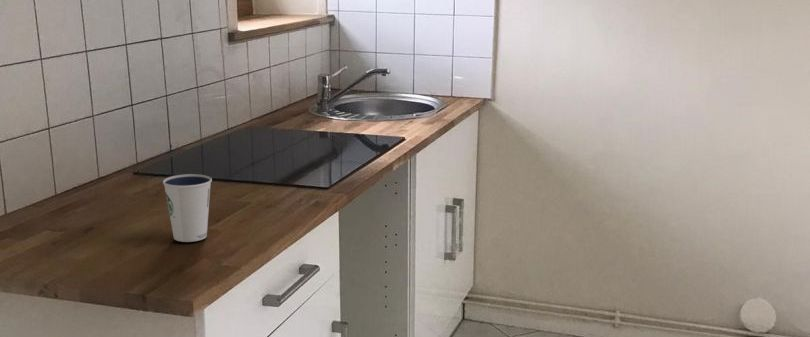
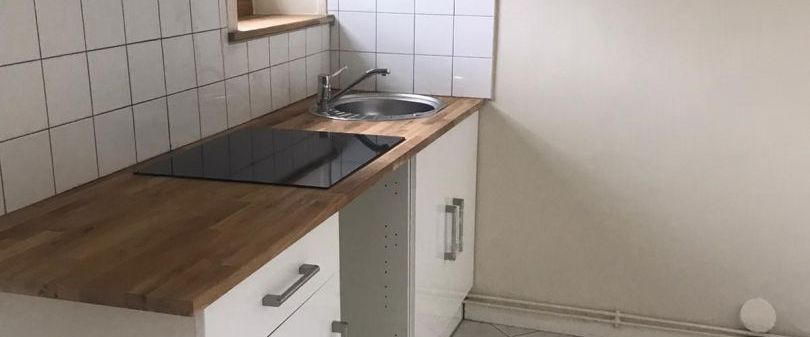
- dixie cup [162,173,213,243]
